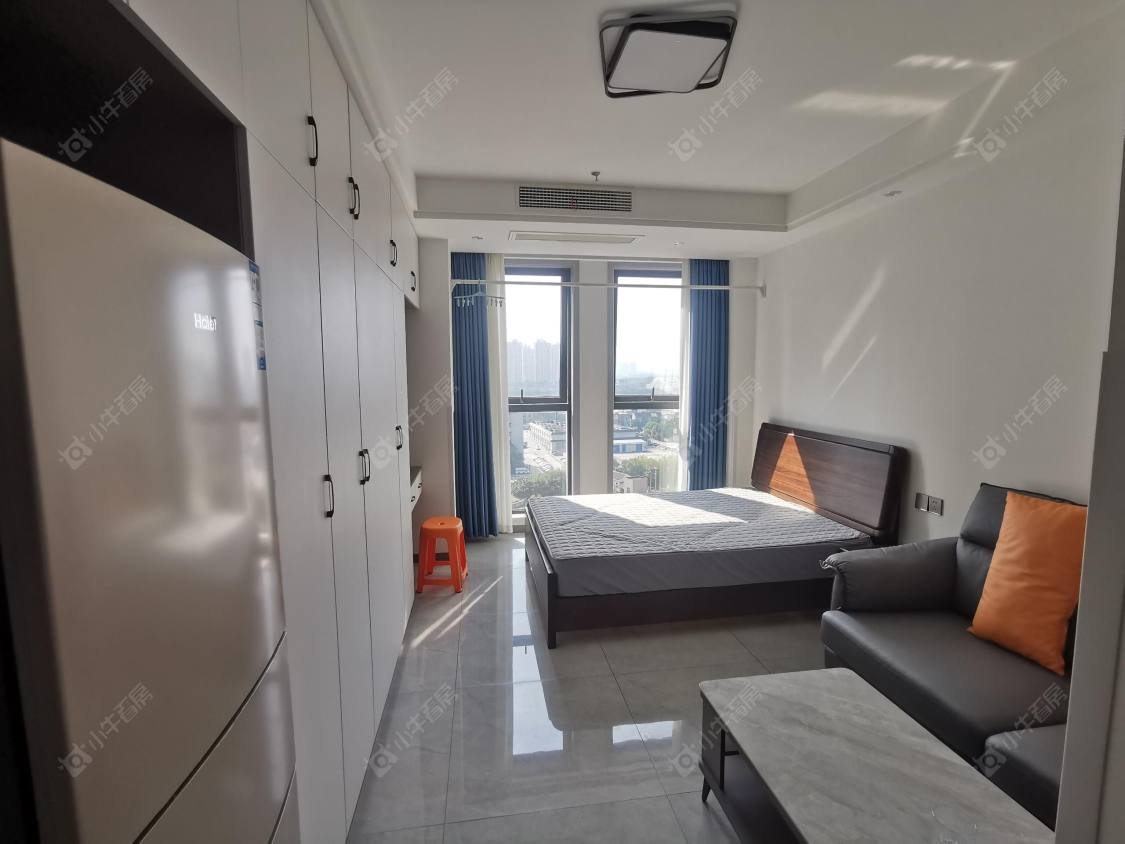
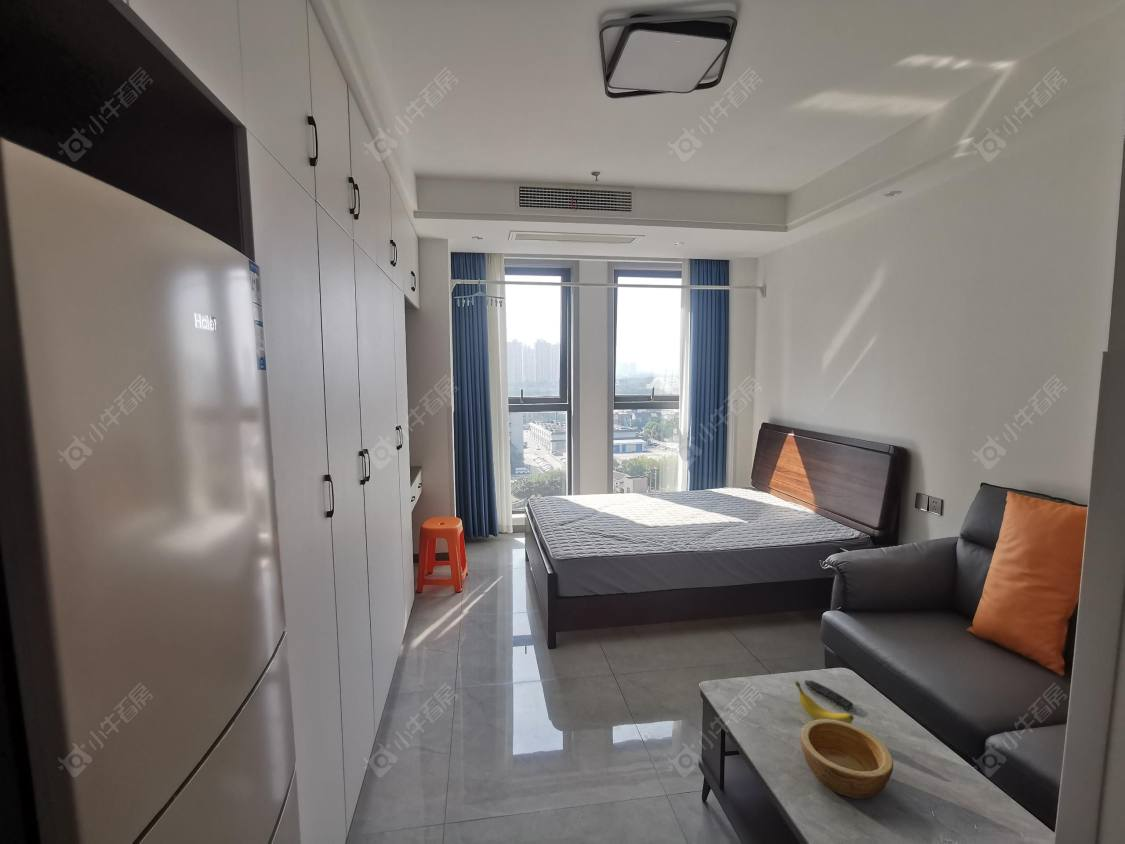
+ bowl [800,719,894,800]
+ banana [794,680,855,724]
+ remote control [803,679,854,711]
